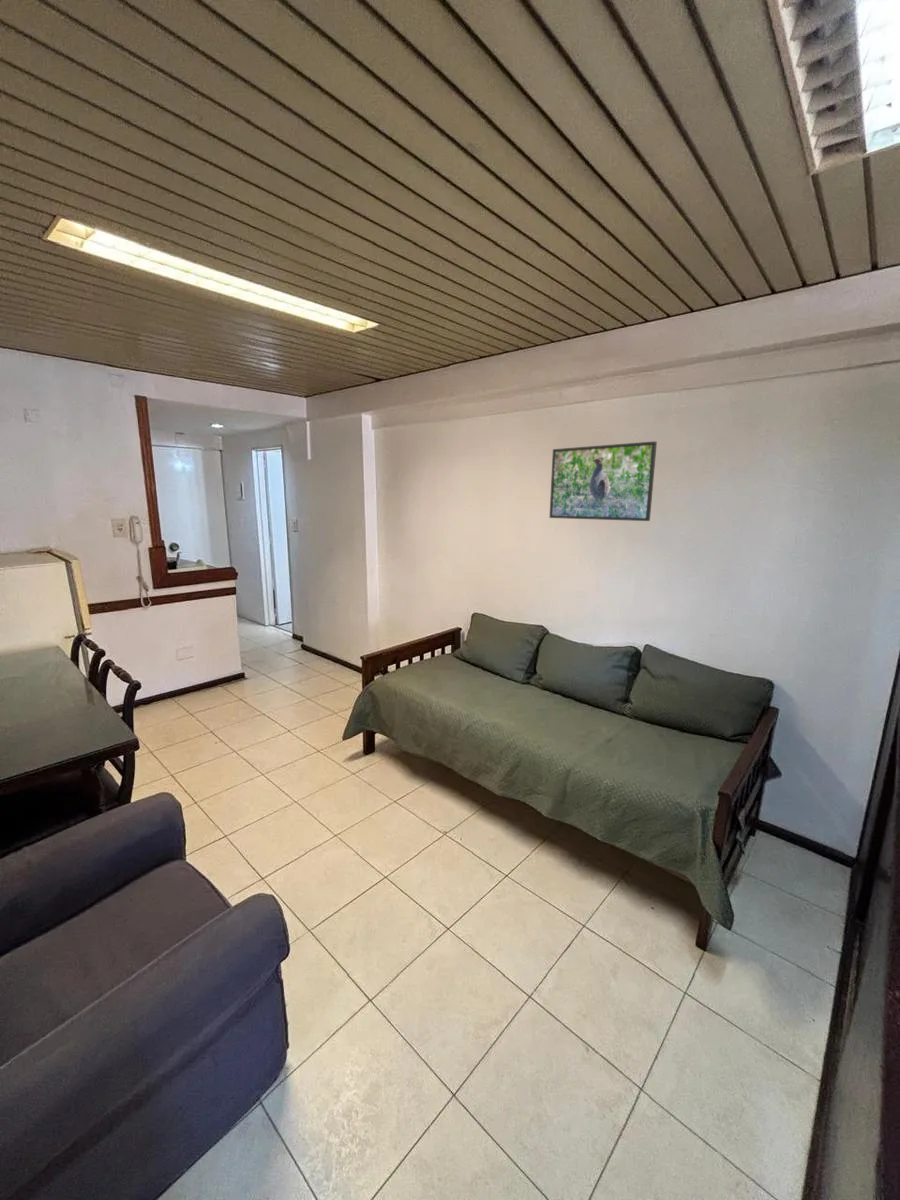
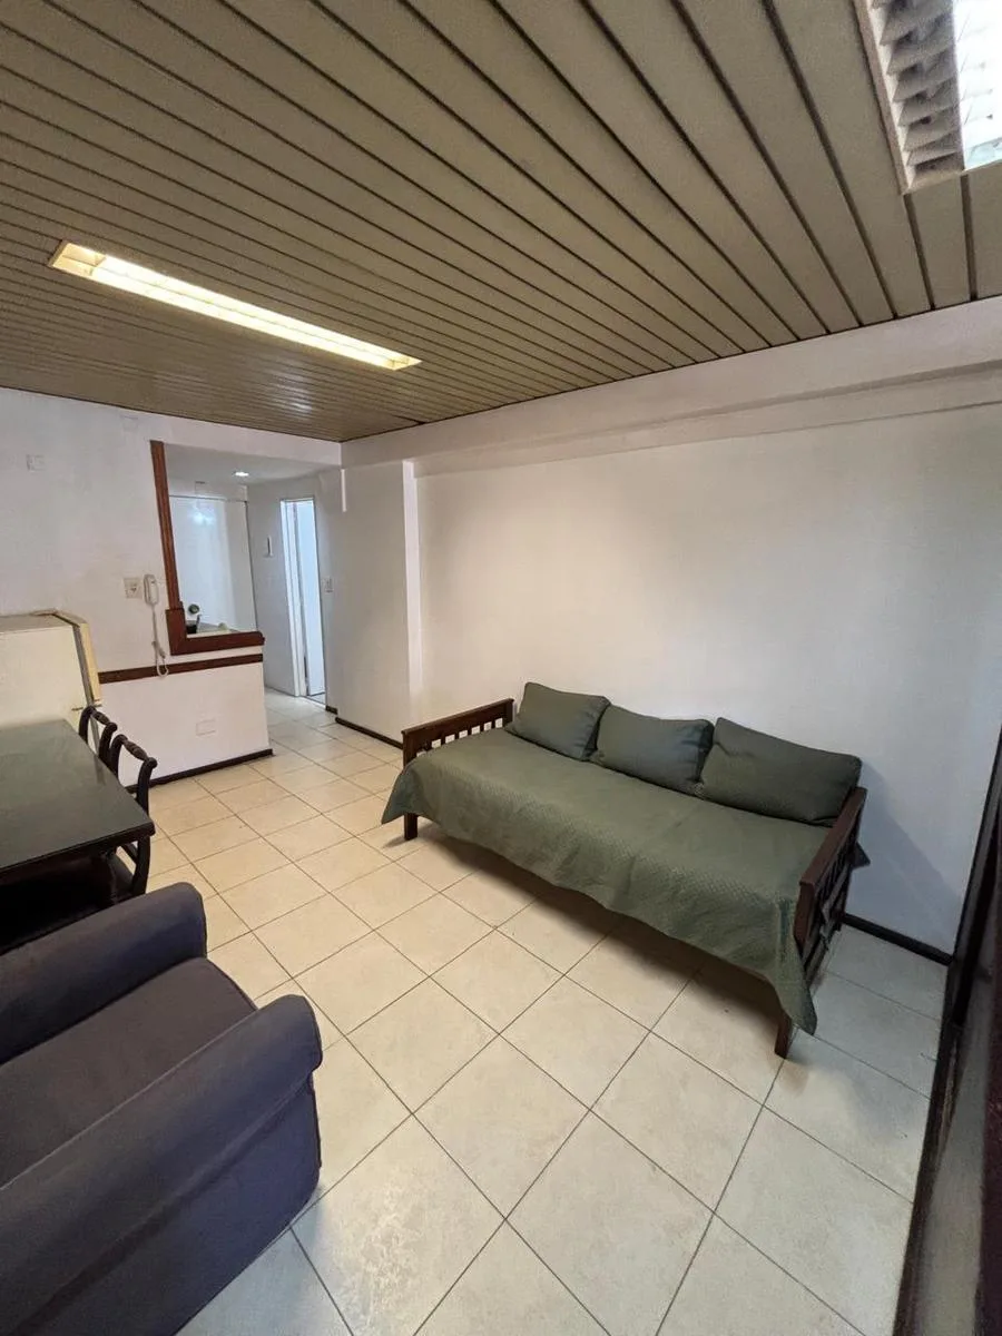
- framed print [548,440,658,522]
